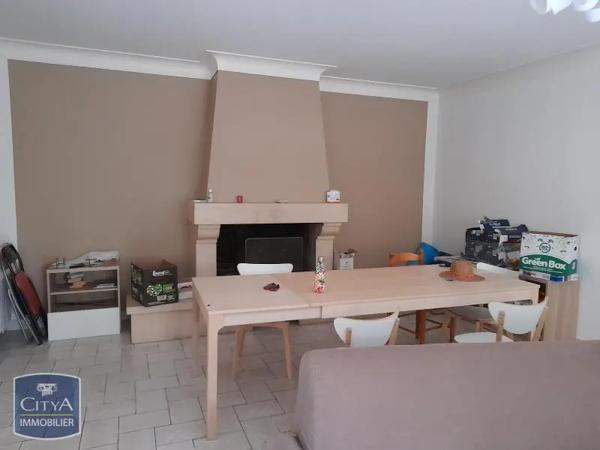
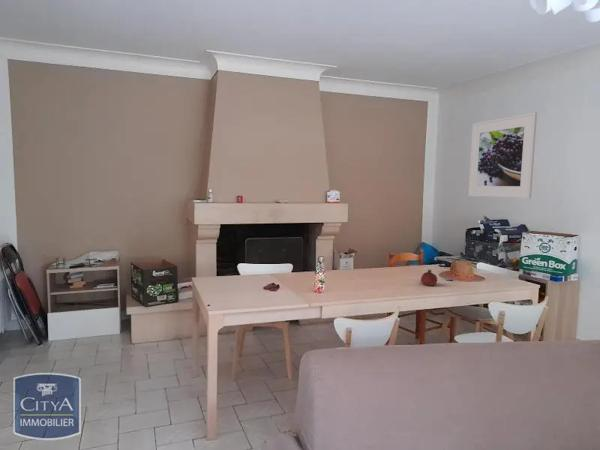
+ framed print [467,111,538,200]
+ fruit [420,268,438,287]
